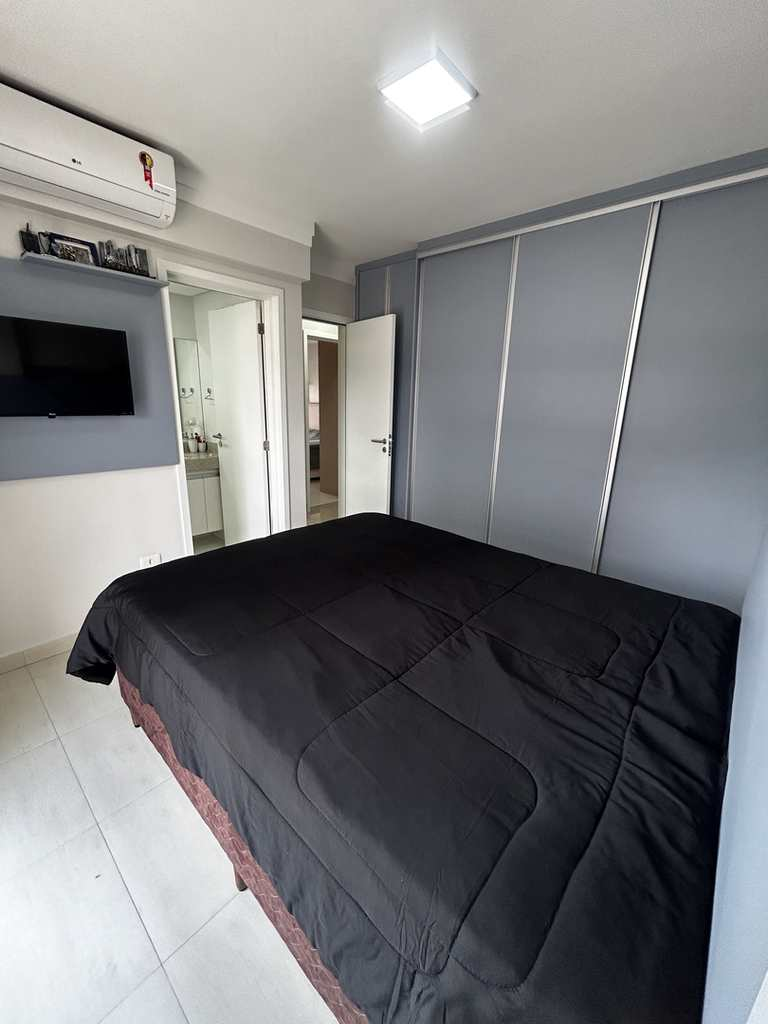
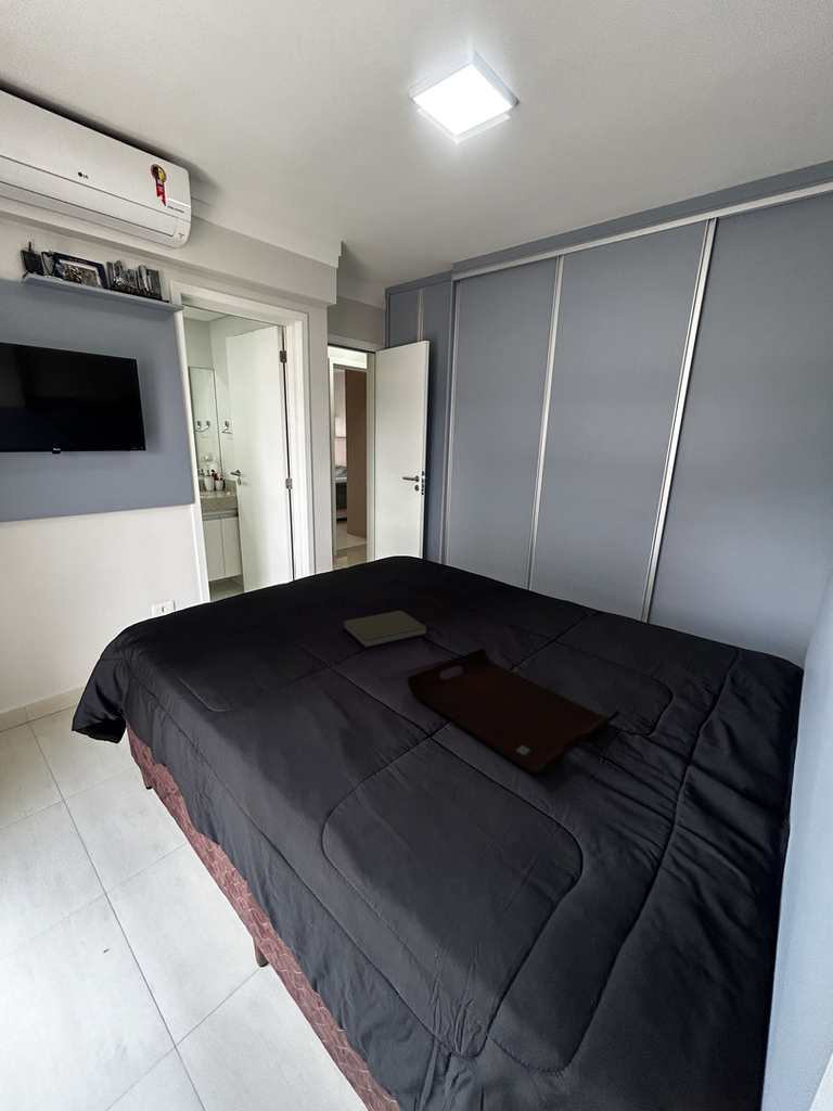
+ serving tray [406,647,621,775]
+ book [342,610,428,649]
